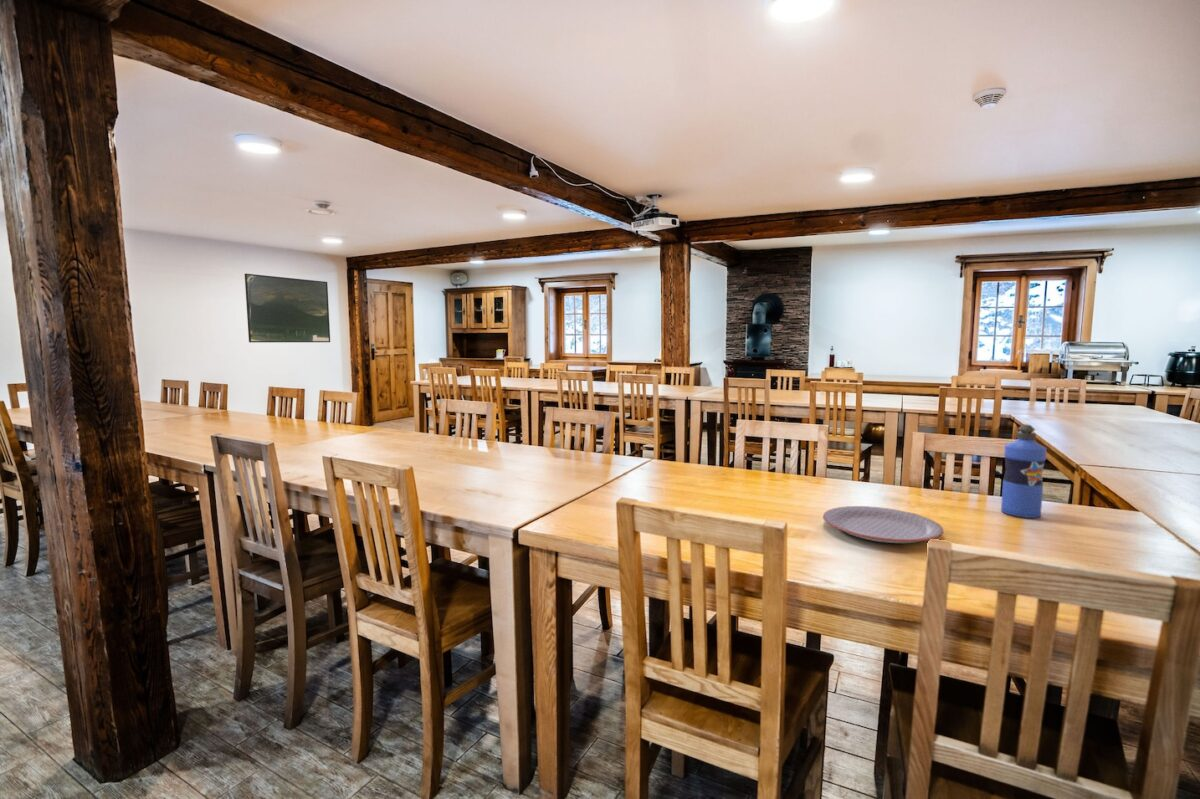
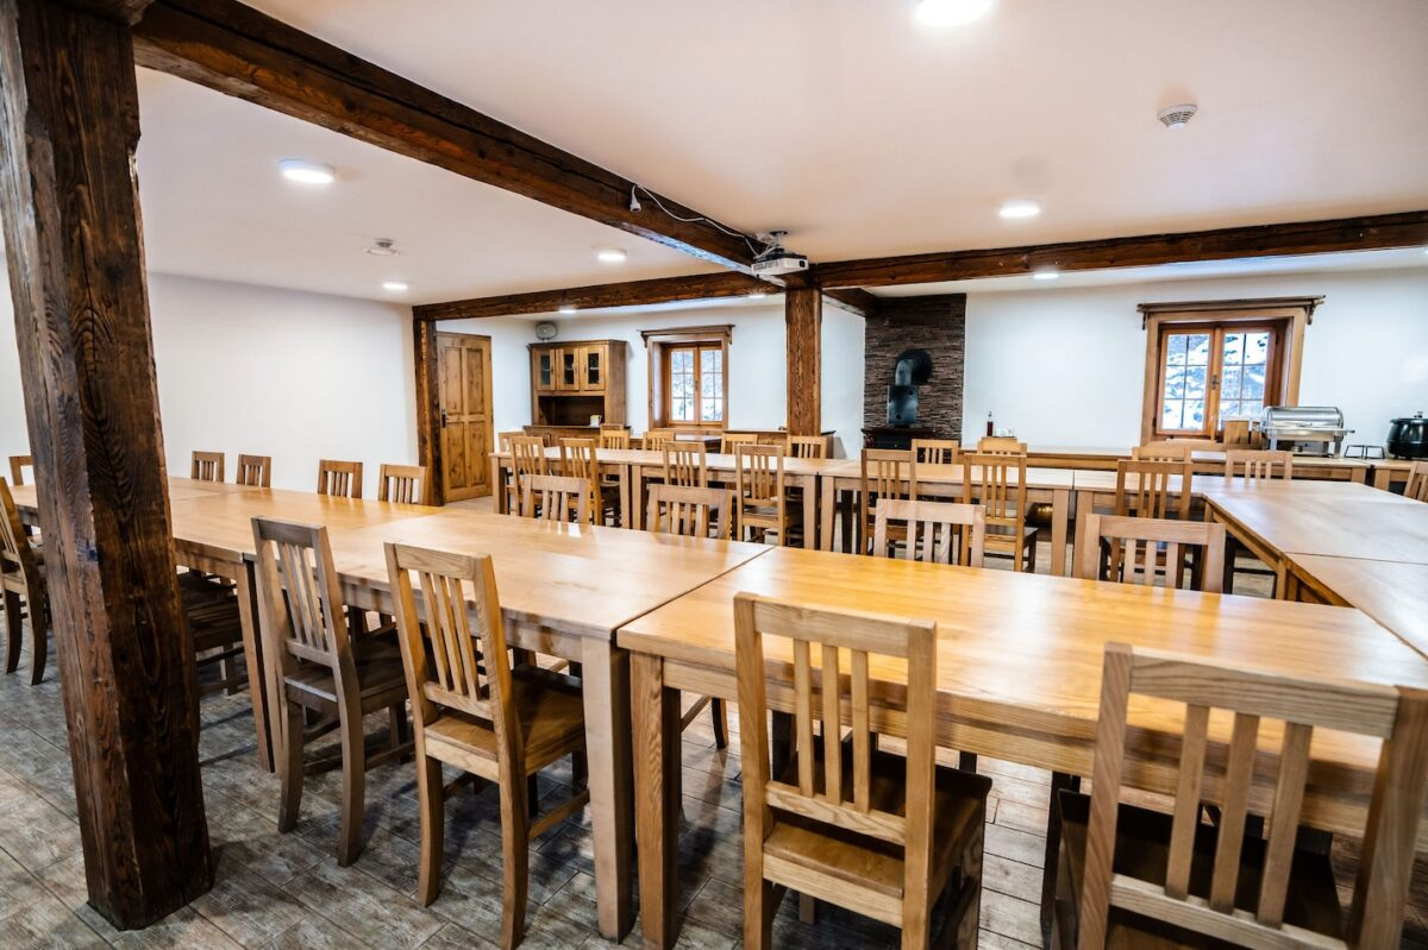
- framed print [244,273,331,343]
- plate [822,505,945,544]
- water bottle [1000,423,1048,519]
